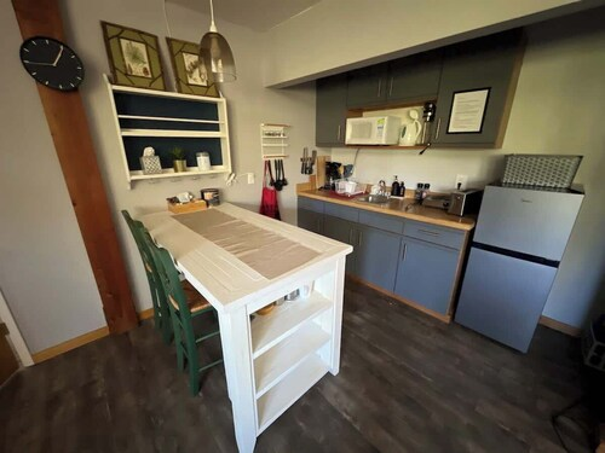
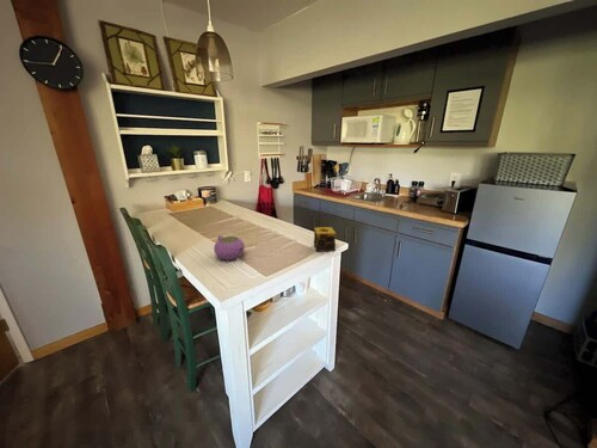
+ teapot [213,234,246,262]
+ candle [313,226,337,252]
